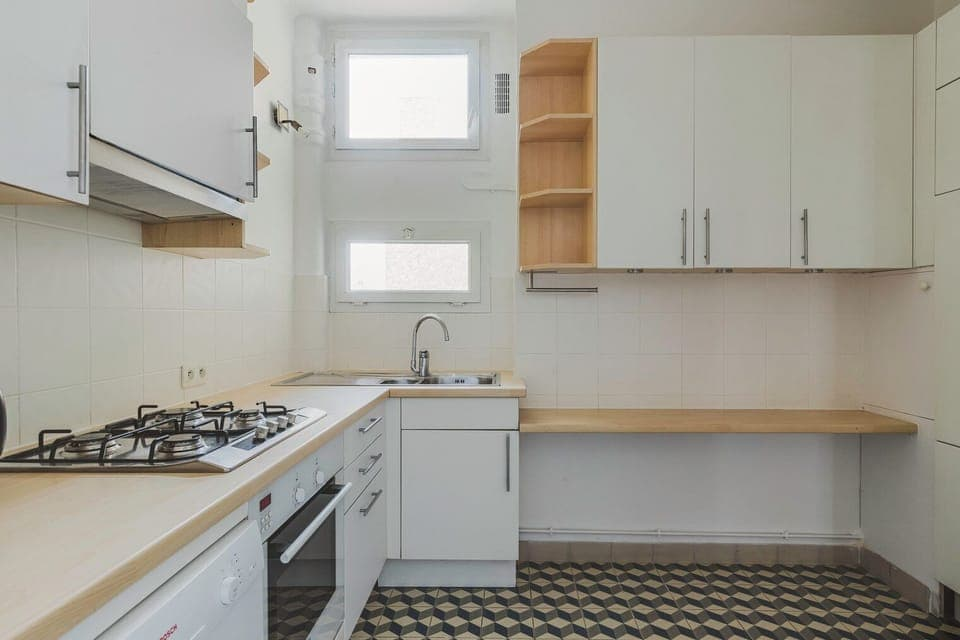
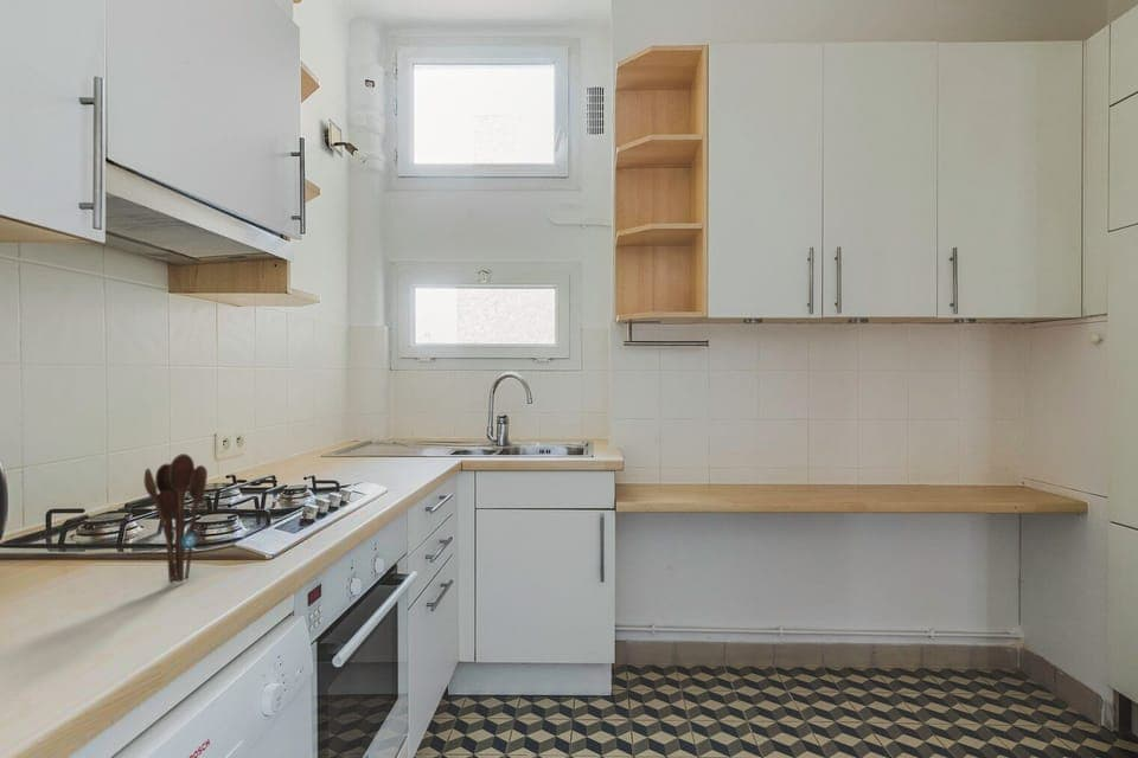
+ utensil holder [143,452,209,584]
